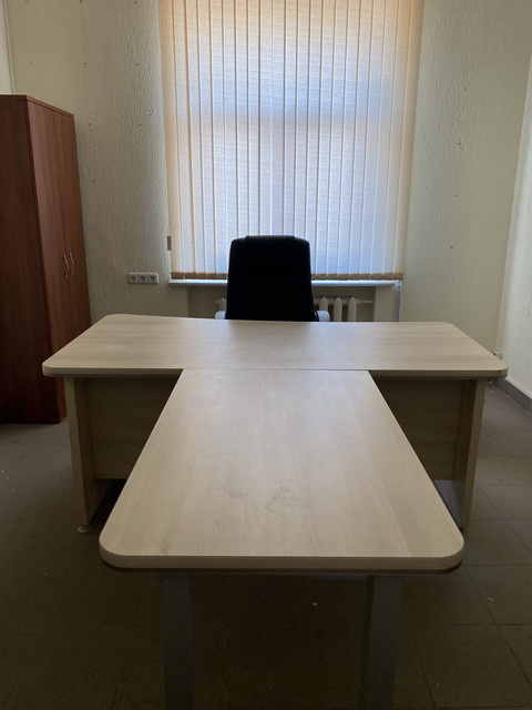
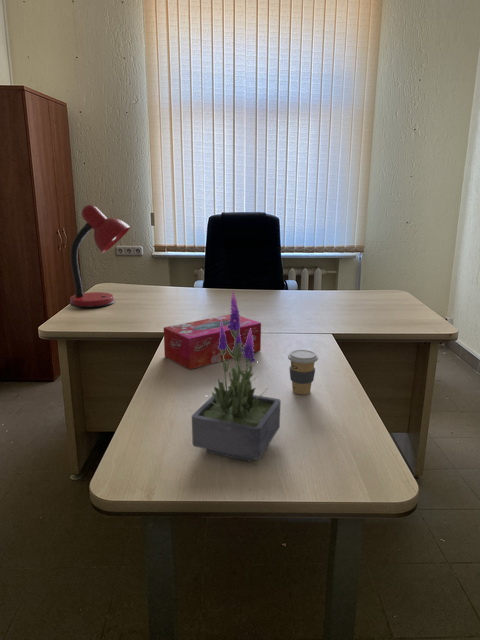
+ tissue box [163,314,262,370]
+ coffee cup [287,349,319,395]
+ desk lamp [69,204,131,309]
+ potted plant [191,289,282,463]
